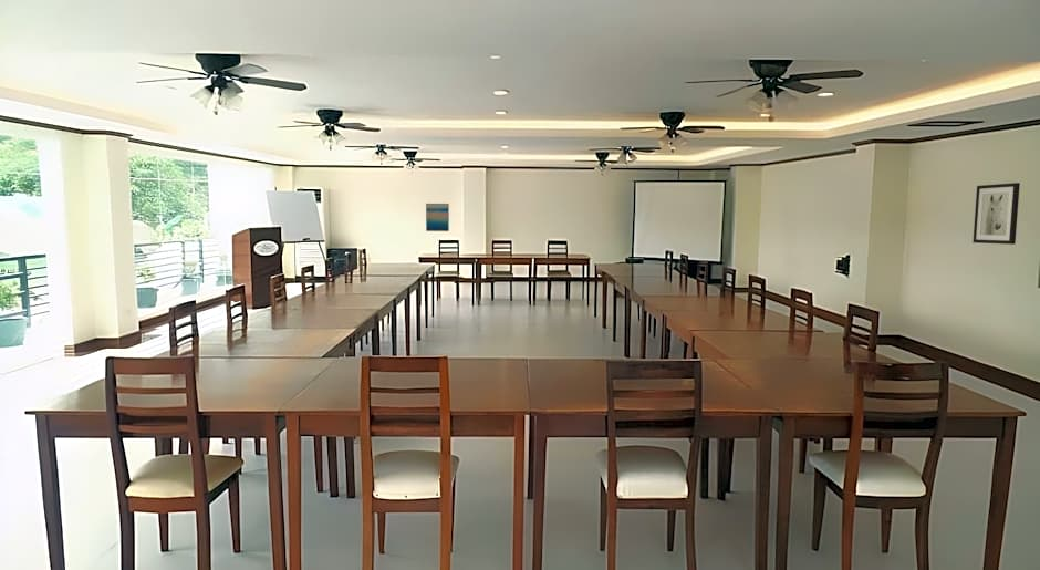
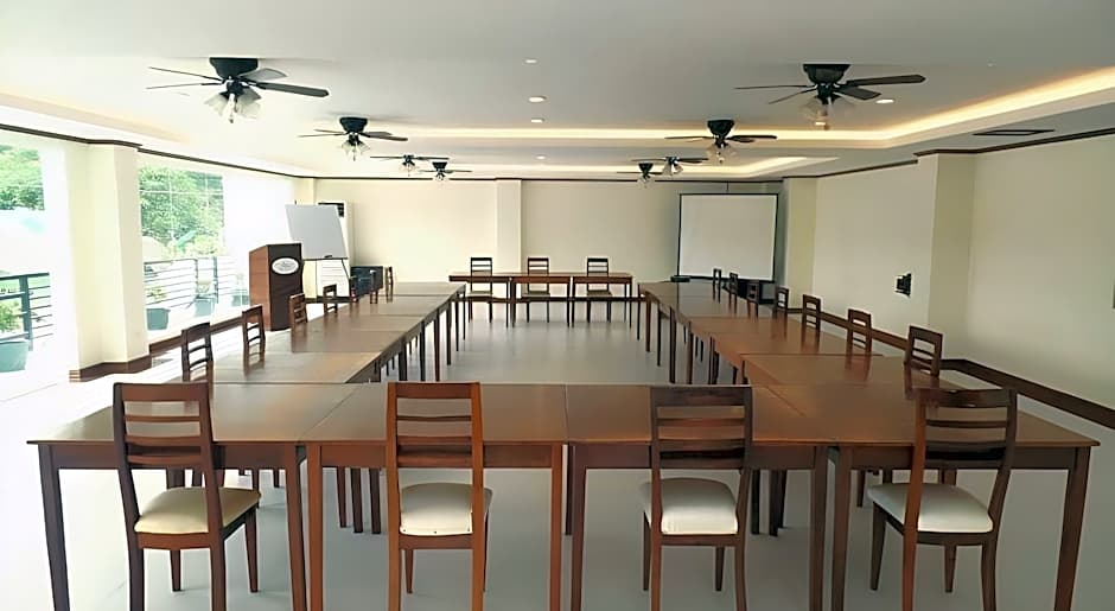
- wall art [425,203,450,232]
- wall art [973,182,1021,246]
